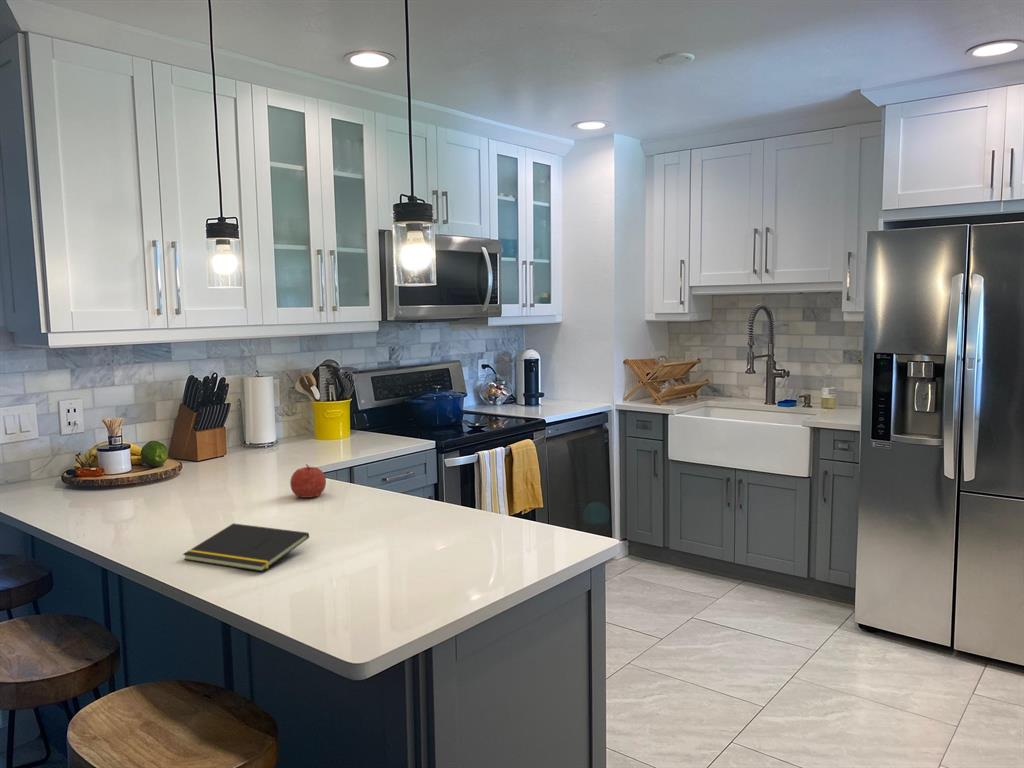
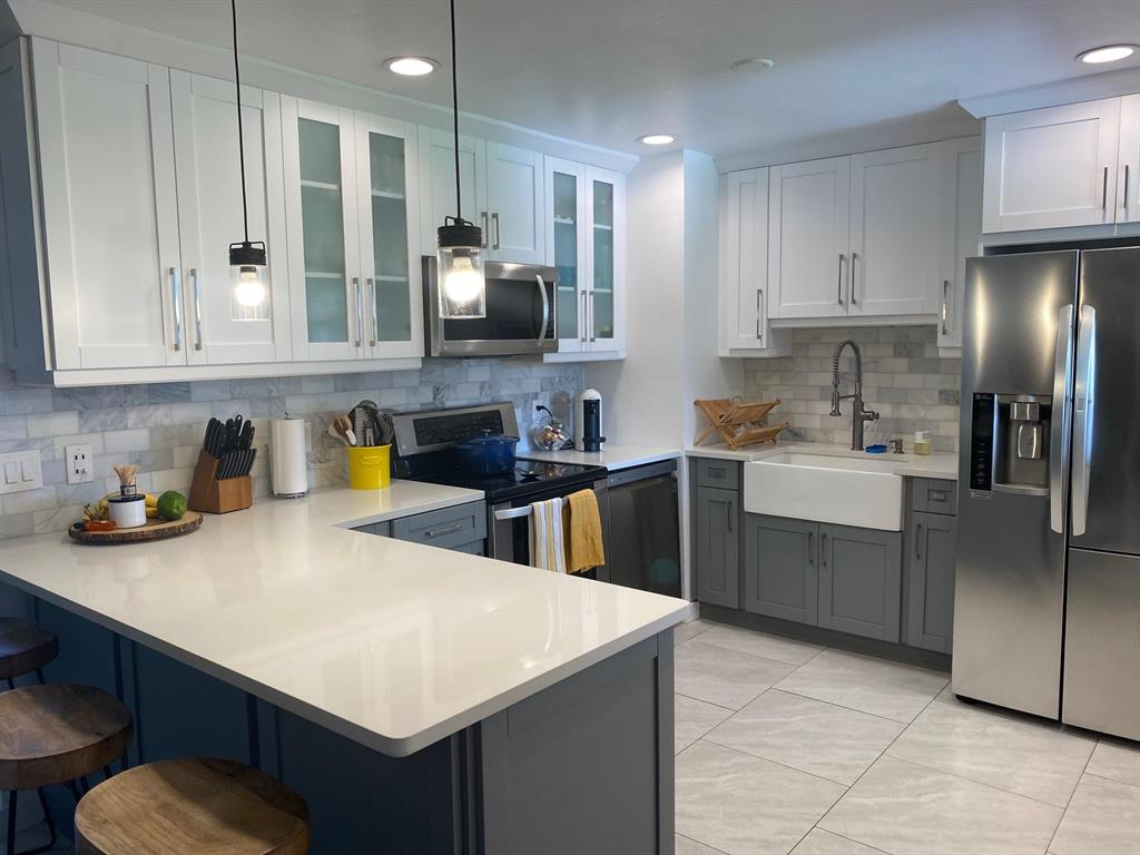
- fruit [289,463,327,499]
- notepad [182,522,310,572]
